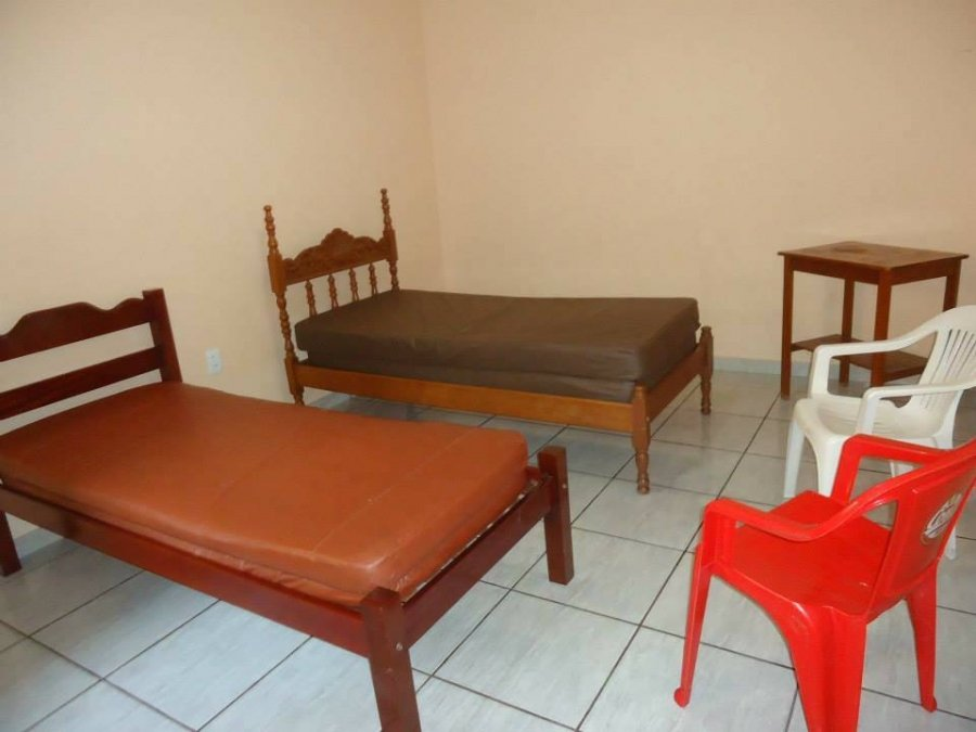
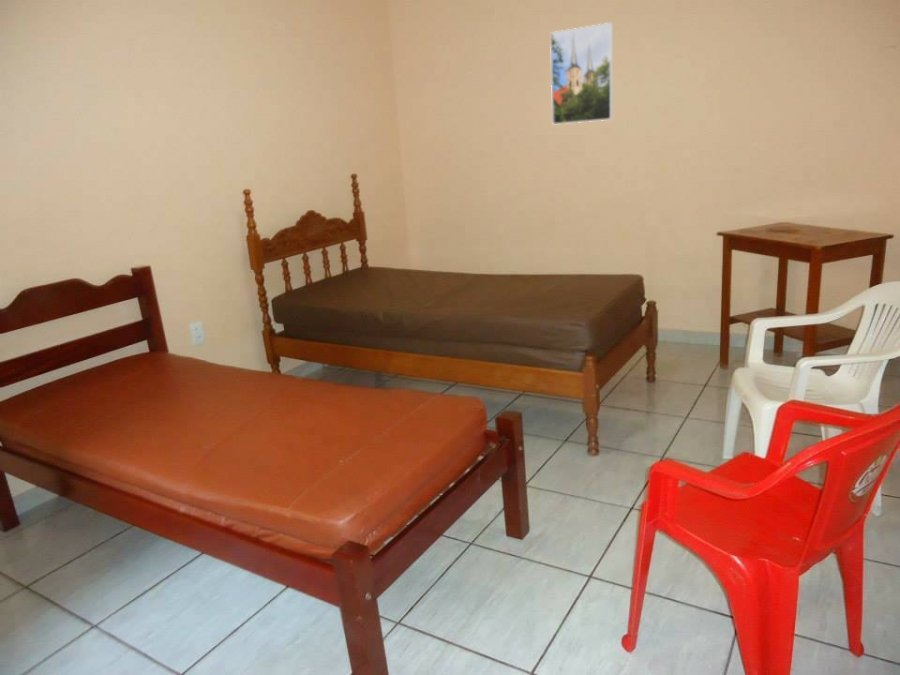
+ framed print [549,22,614,125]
